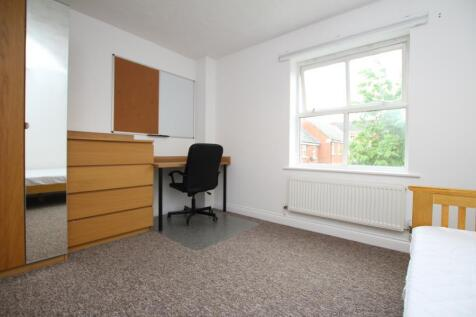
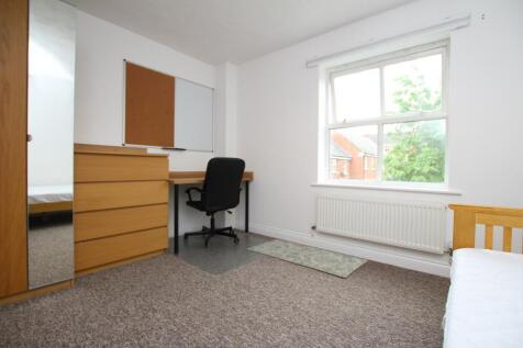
+ rug [246,238,369,279]
